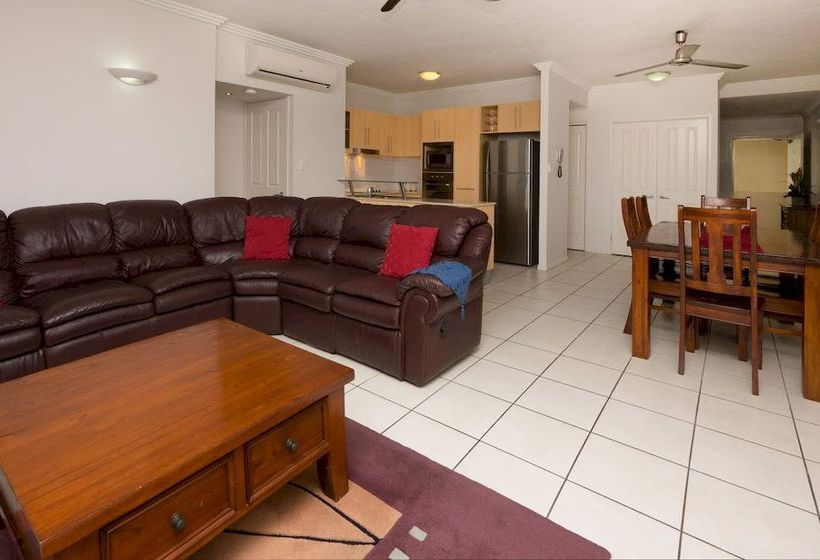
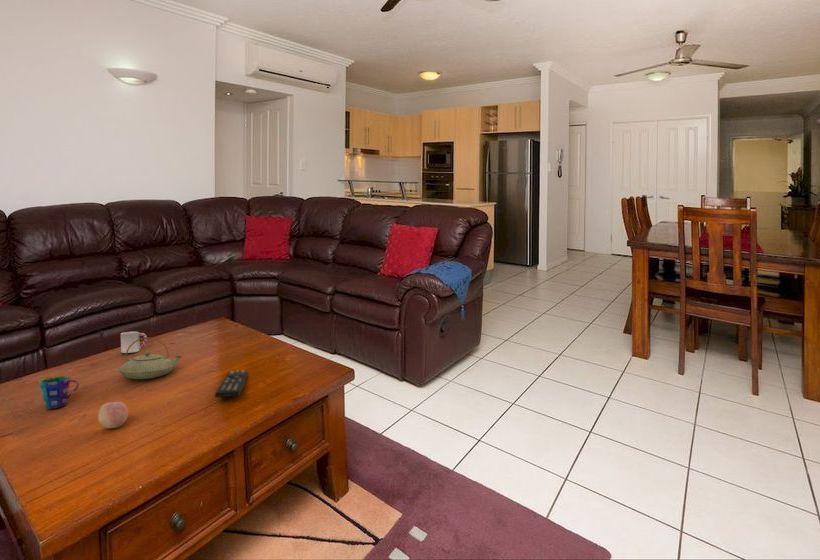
+ remote control [214,369,249,399]
+ cup [120,331,148,354]
+ teapot [118,337,182,380]
+ fruit [97,401,129,429]
+ cup [38,375,80,410]
